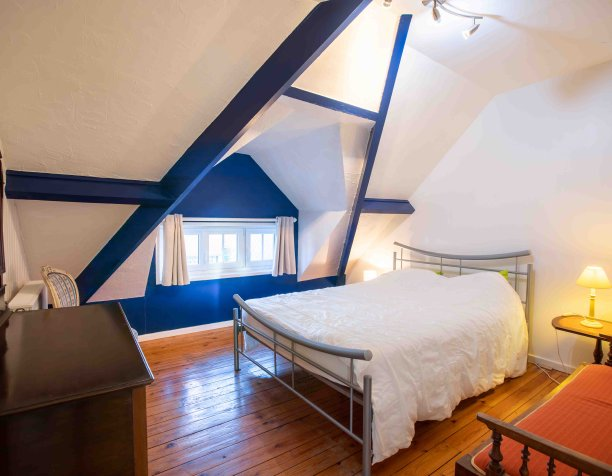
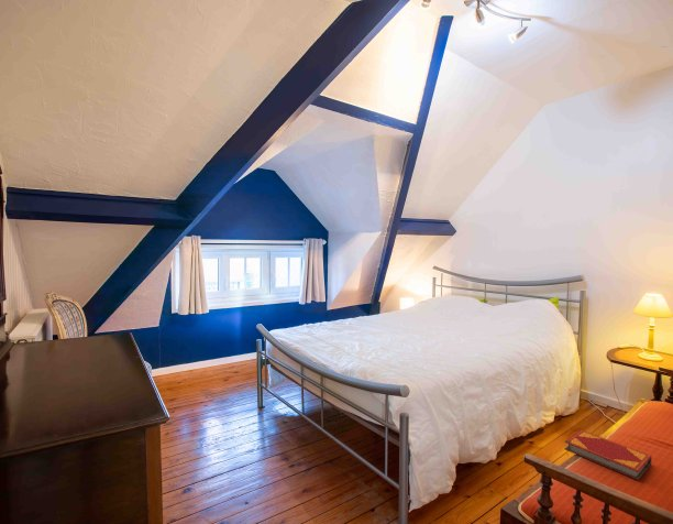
+ hardback book [563,429,653,481]
